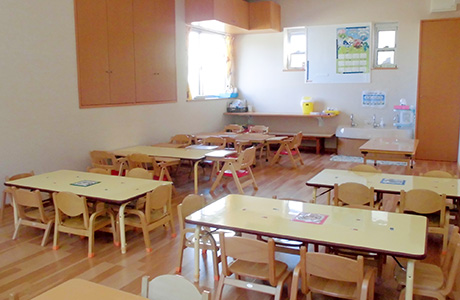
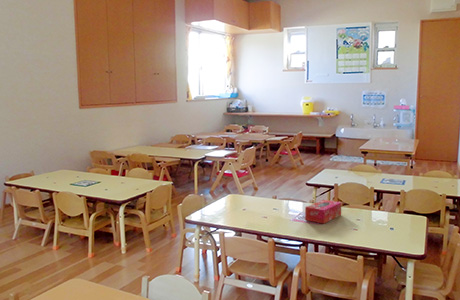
+ tissue box [304,199,342,225]
